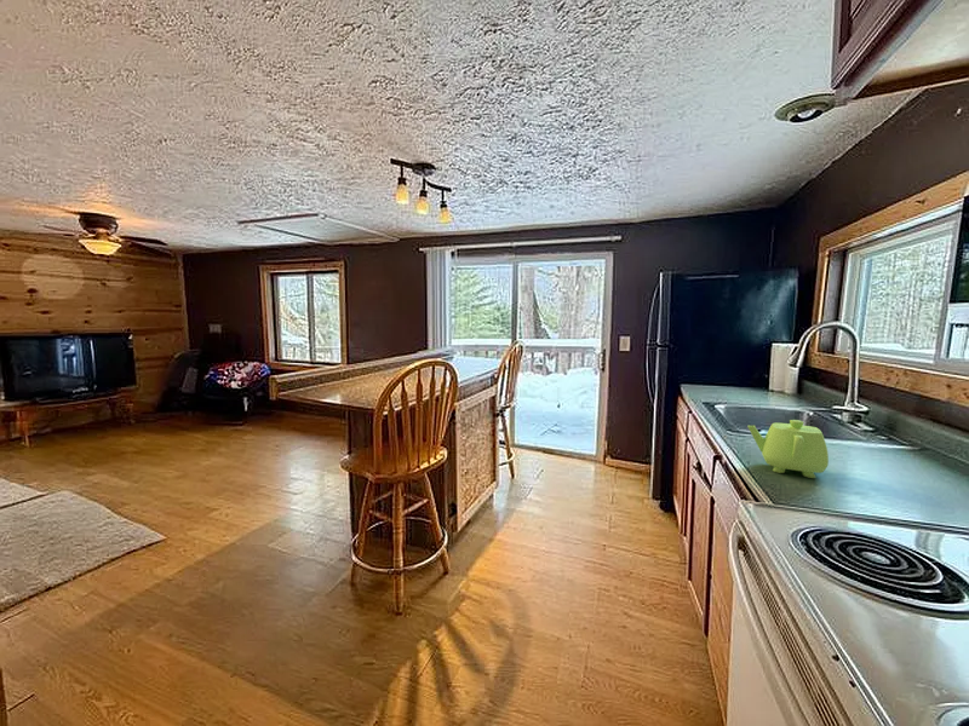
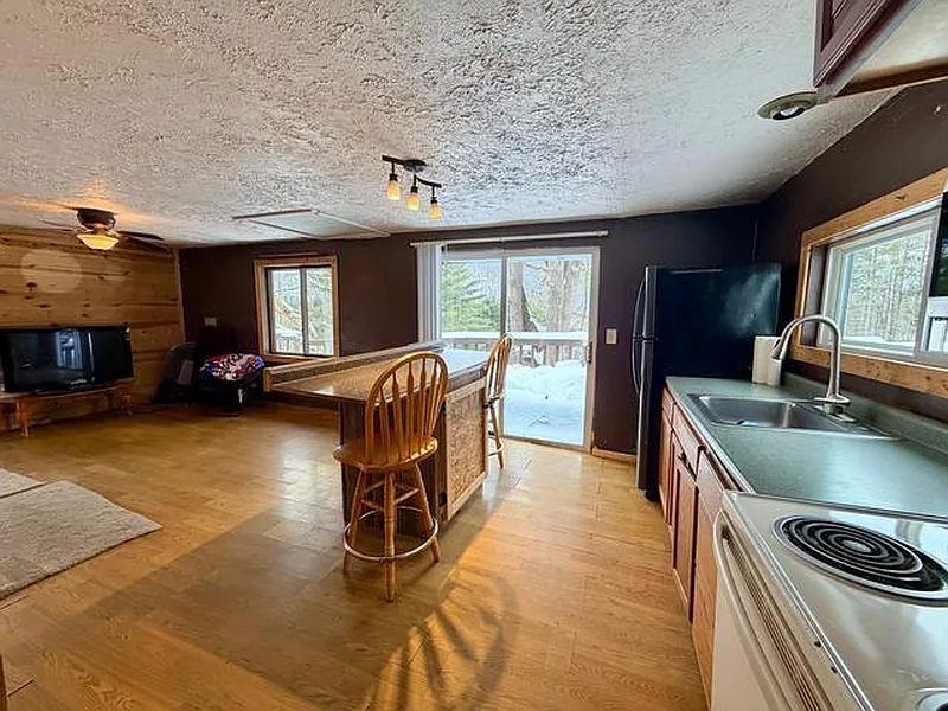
- teapot [747,419,830,479]
